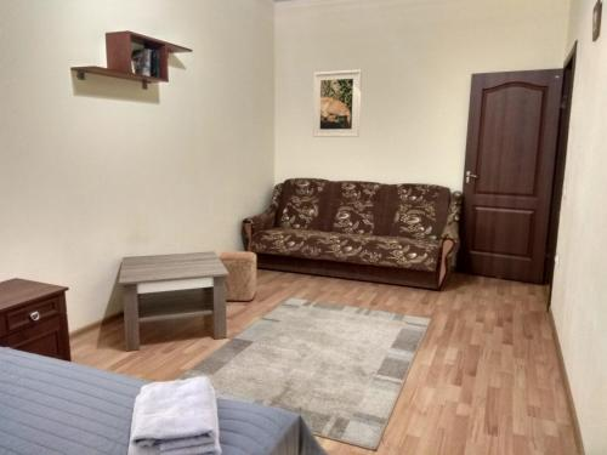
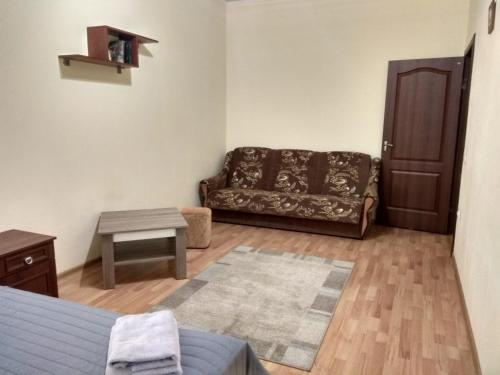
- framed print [312,69,363,138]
